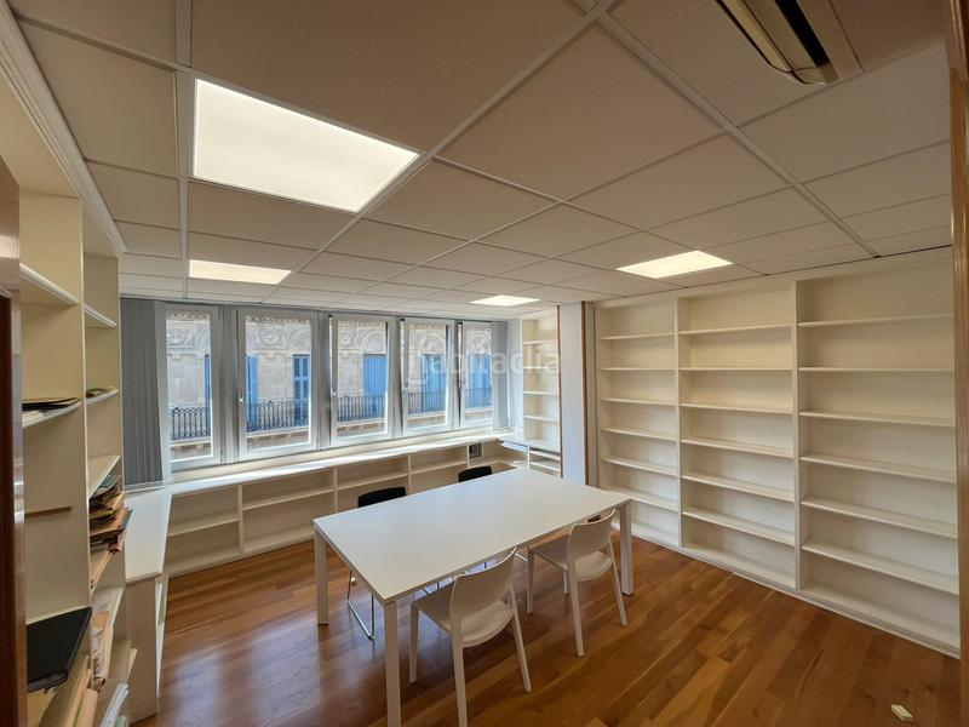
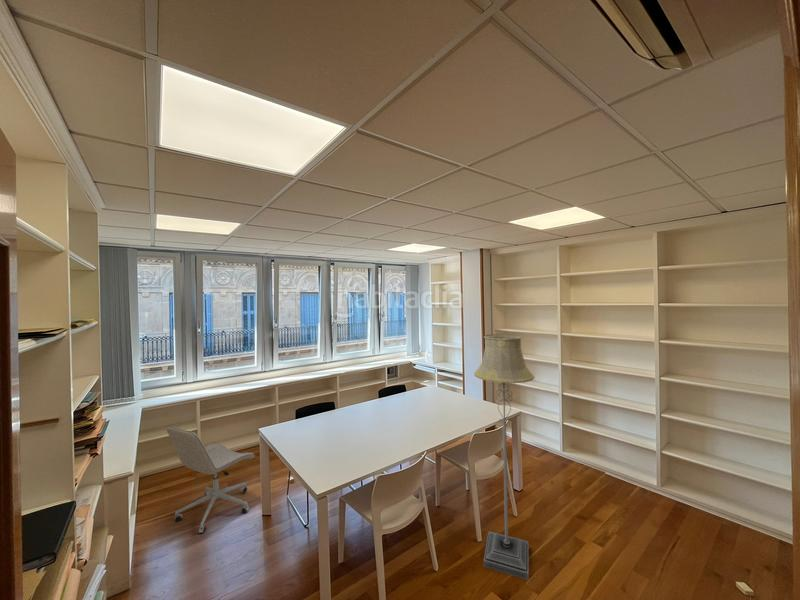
+ floor lamp [473,333,535,581]
+ office chair [165,425,256,534]
